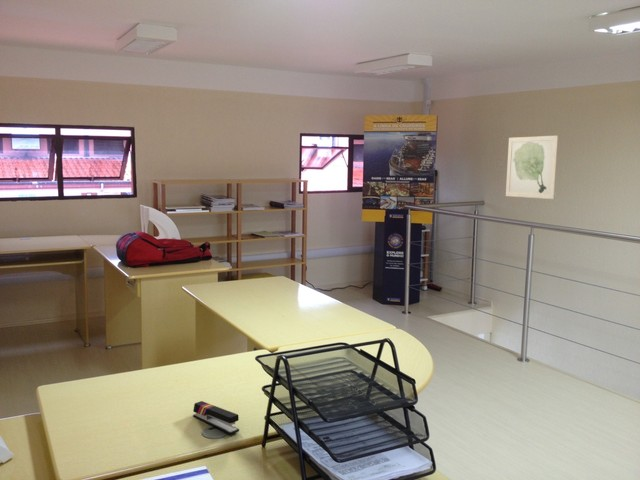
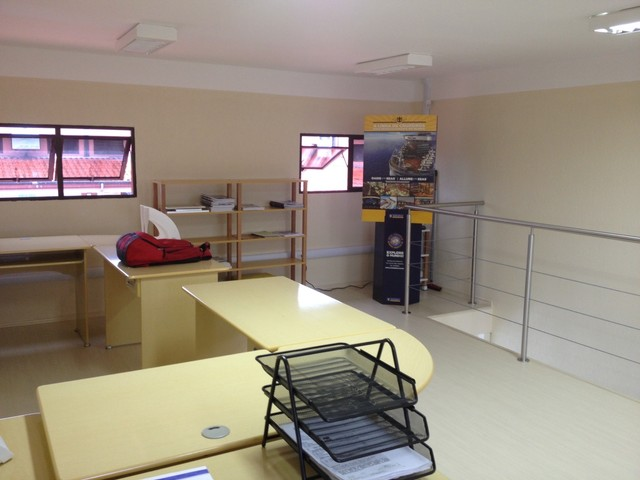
- stapler [192,400,240,435]
- wall art [505,135,559,200]
